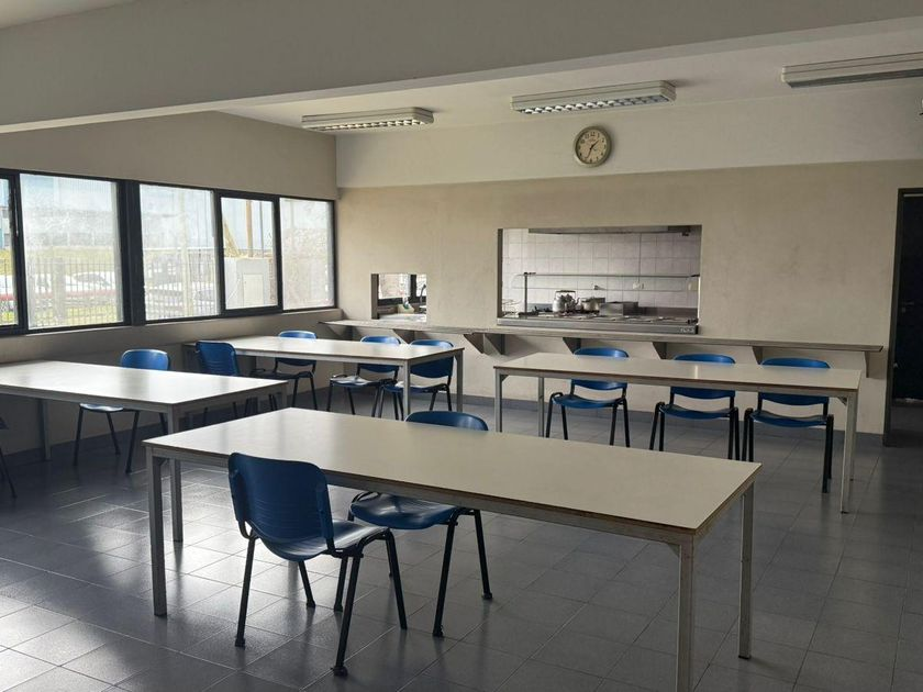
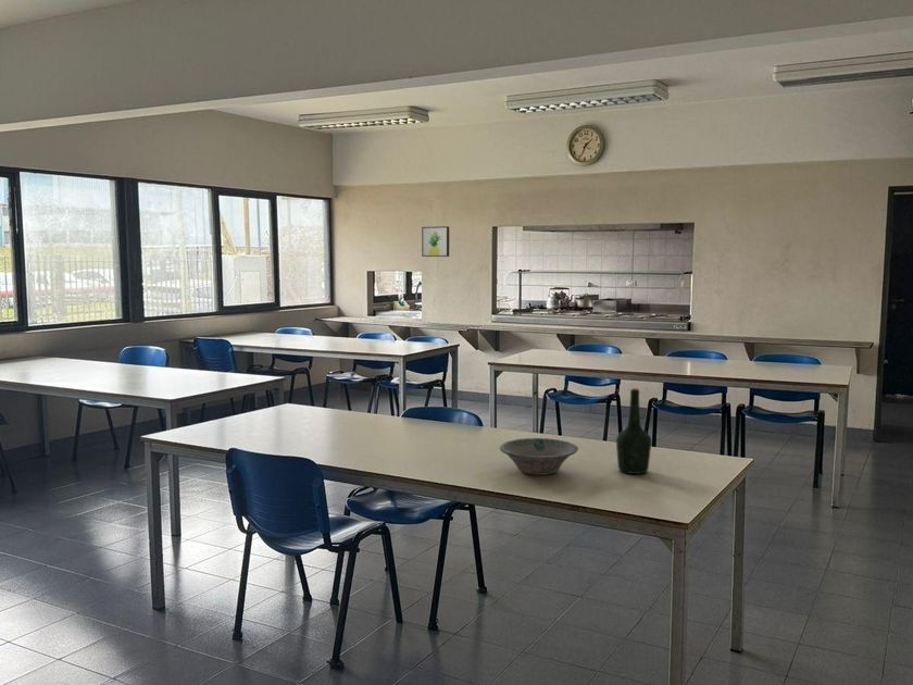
+ bowl [499,437,579,476]
+ bottle [615,387,652,475]
+ wall art [421,225,450,258]
